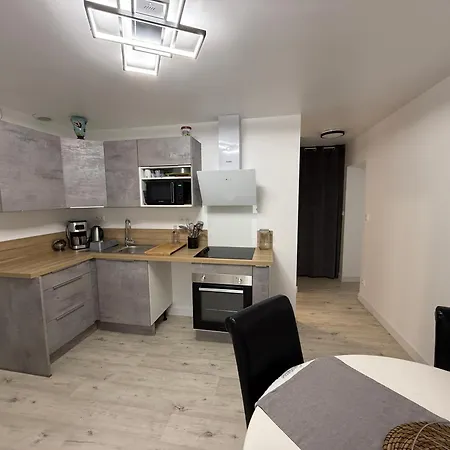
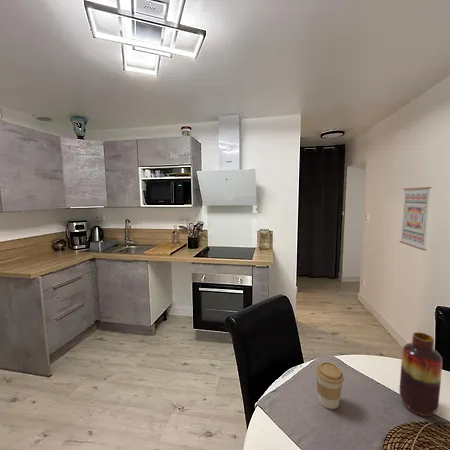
+ coffee cup [315,361,345,410]
+ wall art [399,186,432,251]
+ vase [399,331,443,418]
